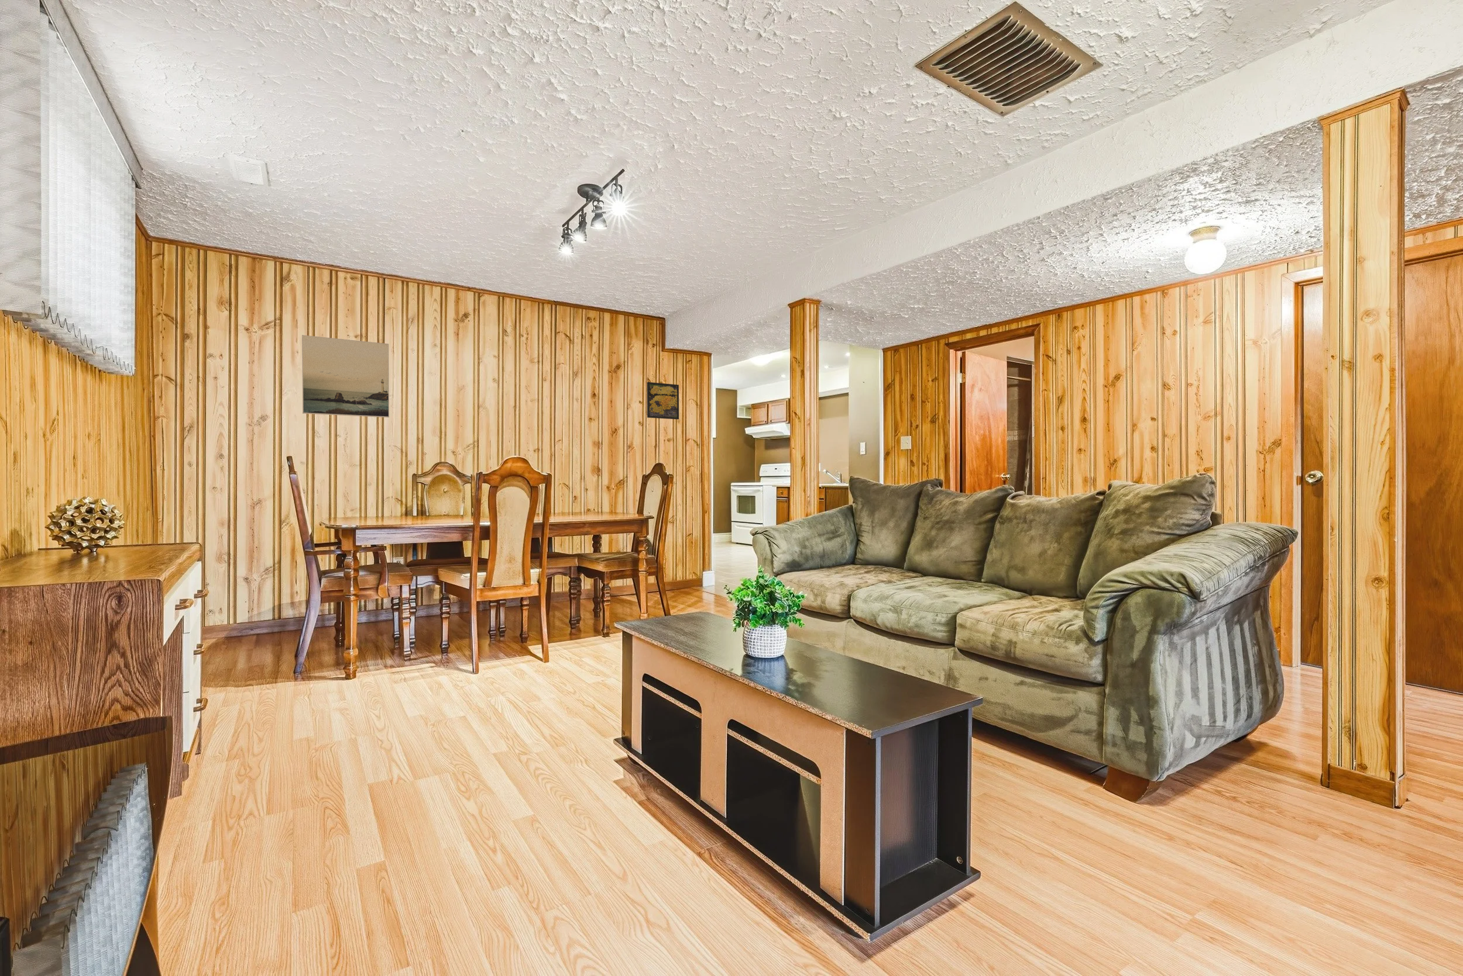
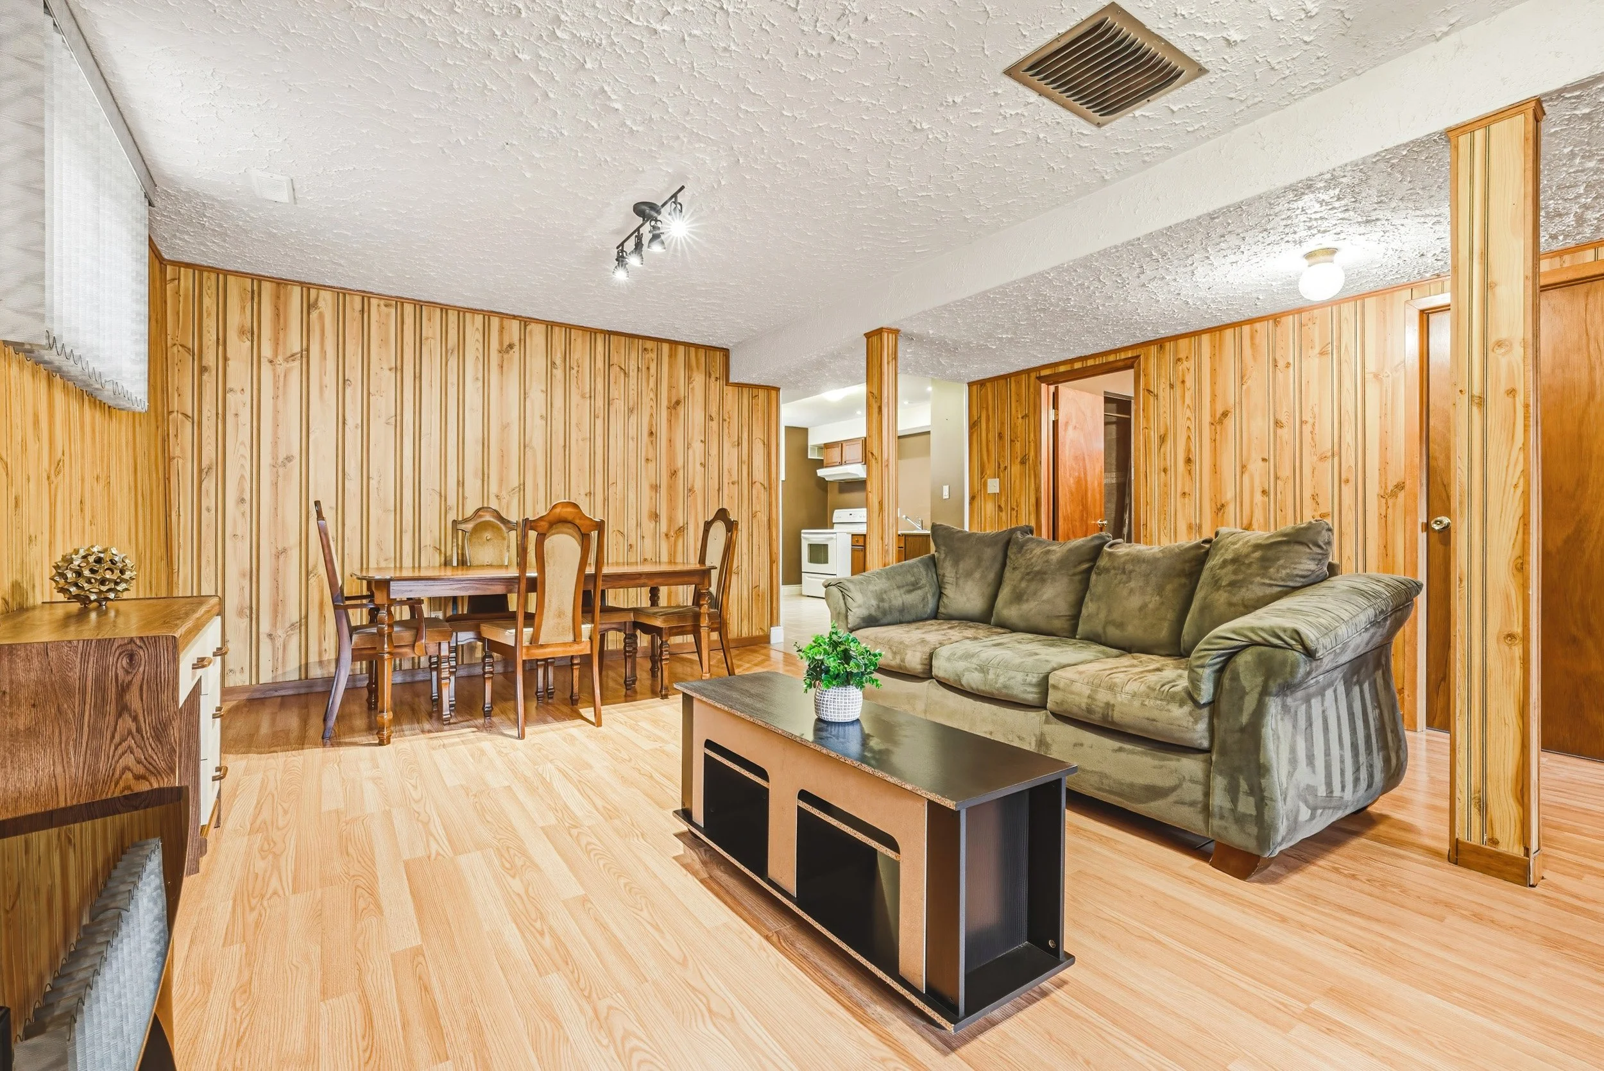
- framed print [301,334,390,418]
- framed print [646,381,679,420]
